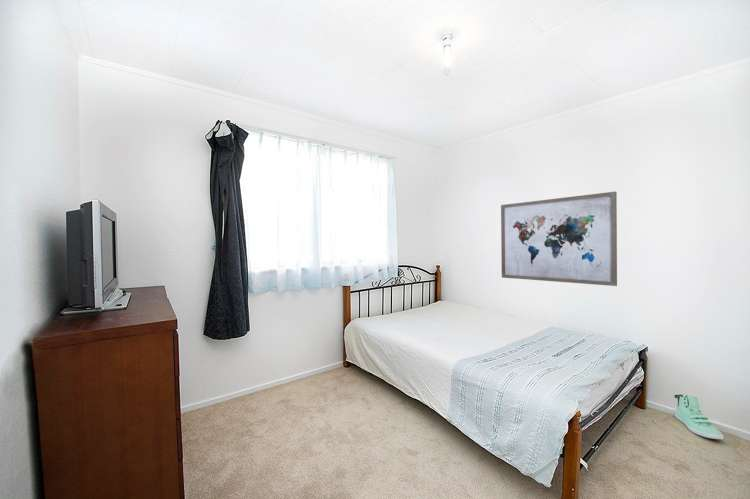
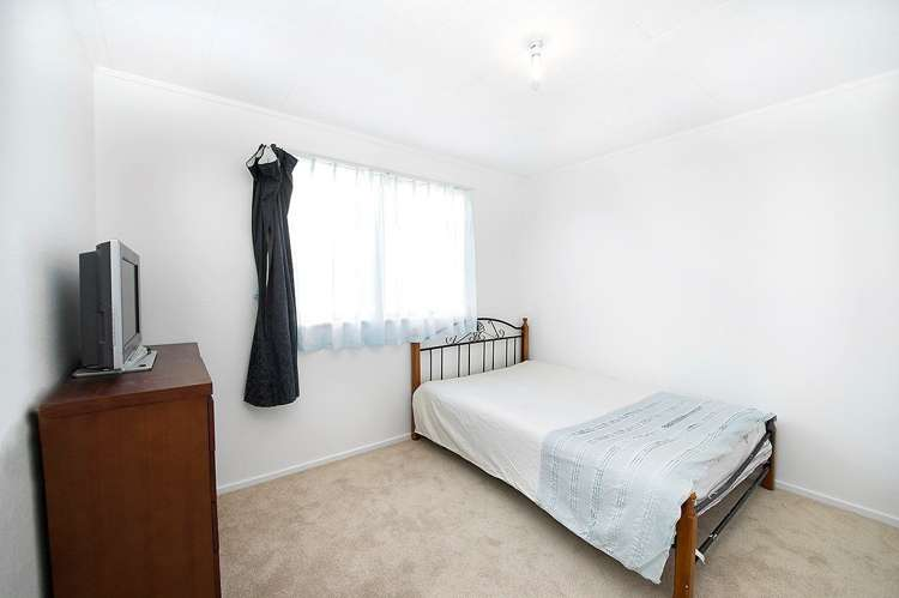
- wall art [500,191,618,287]
- sneaker [673,393,725,440]
